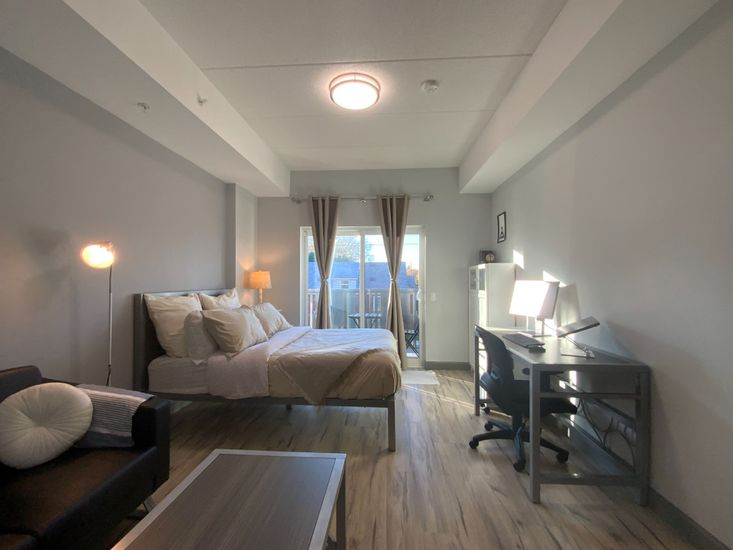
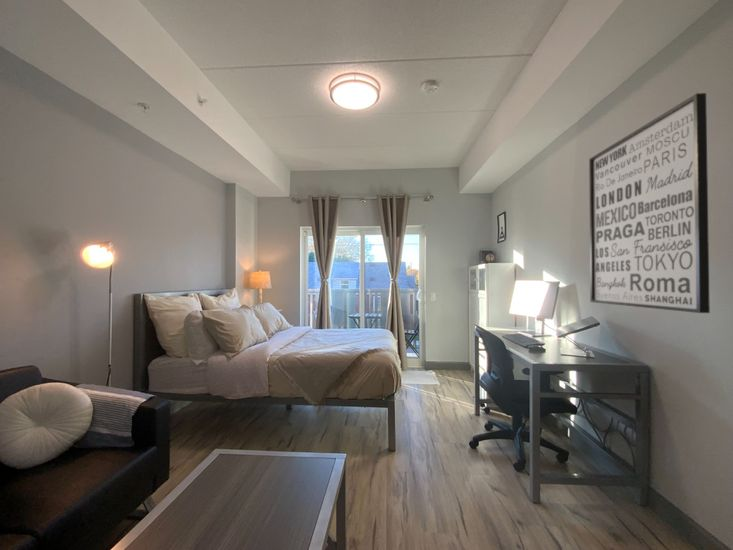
+ wall art [588,92,711,314]
